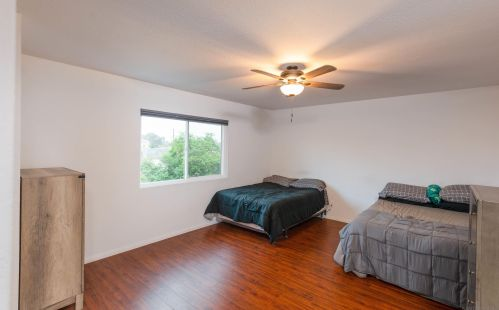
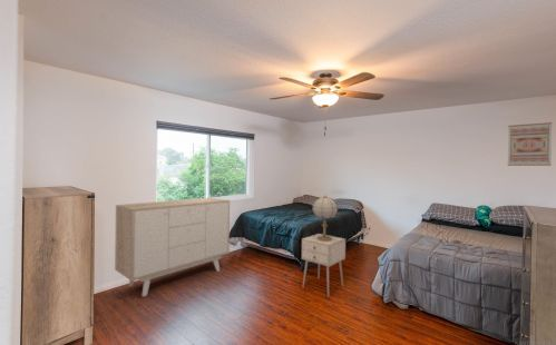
+ sideboard [114,197,231,298]
+ nightstand [301,233,347,298]
+ wall art [507,121,553,167]
+ table lamp [312,195,339,241]
